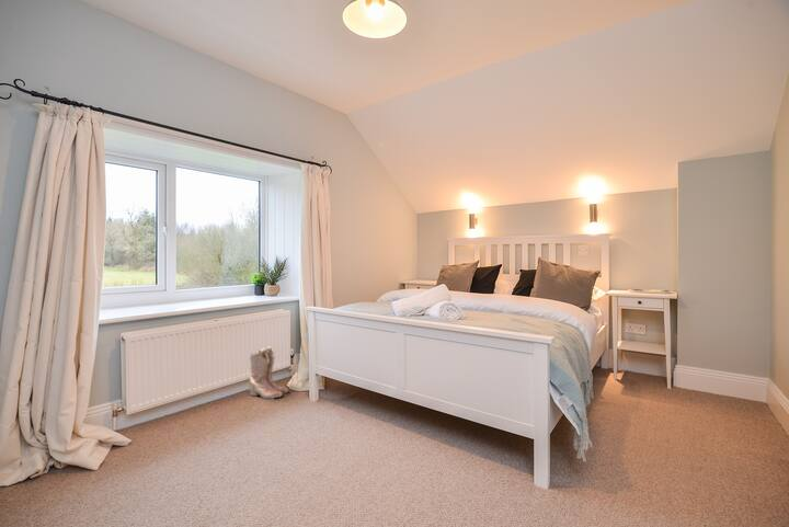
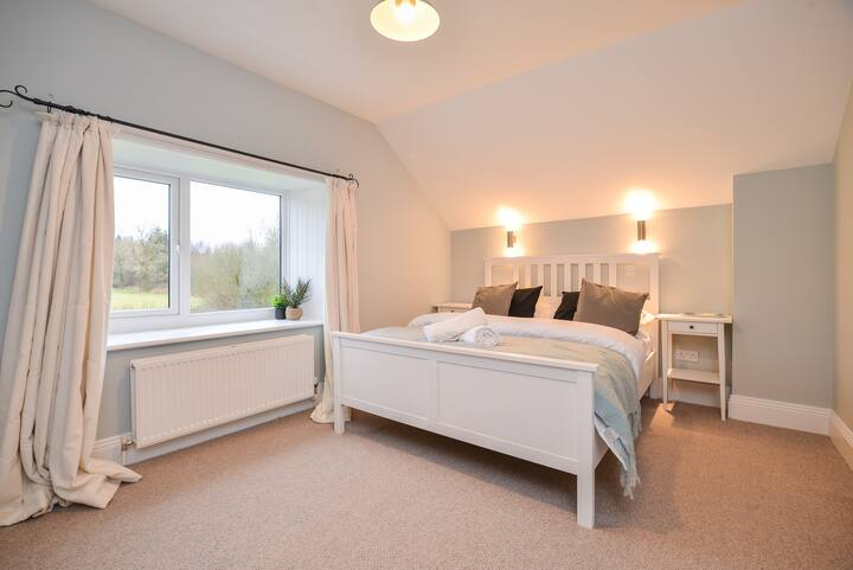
- boots [248,346,290,400]
